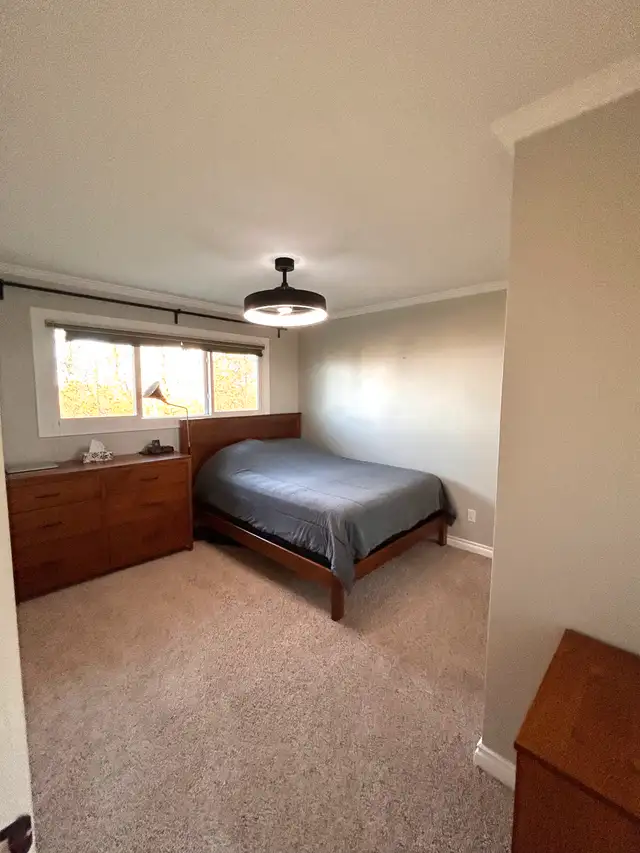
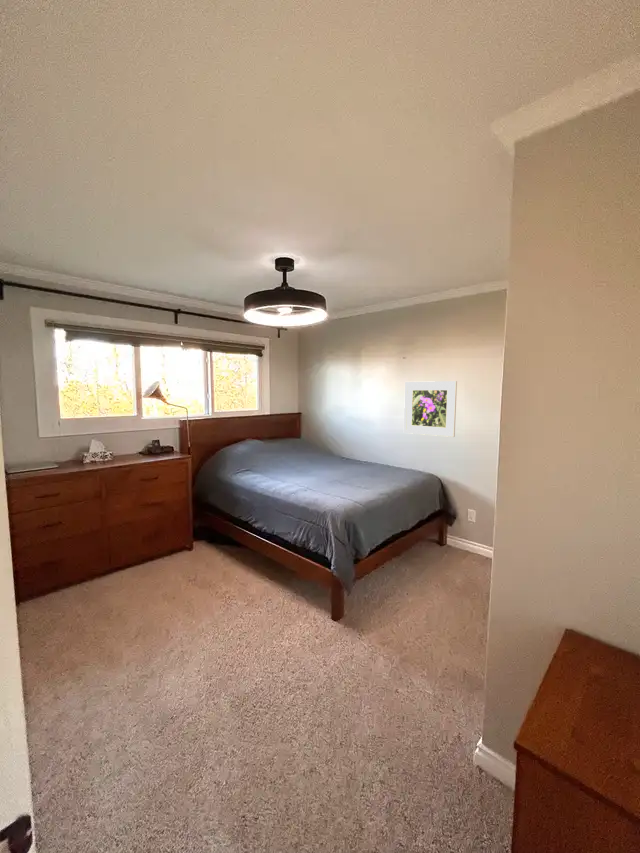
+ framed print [403,380,458,438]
